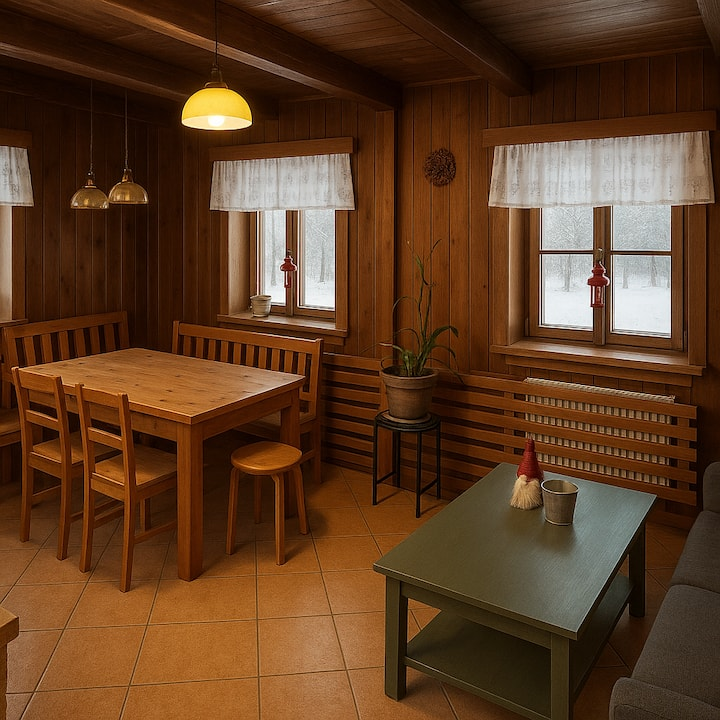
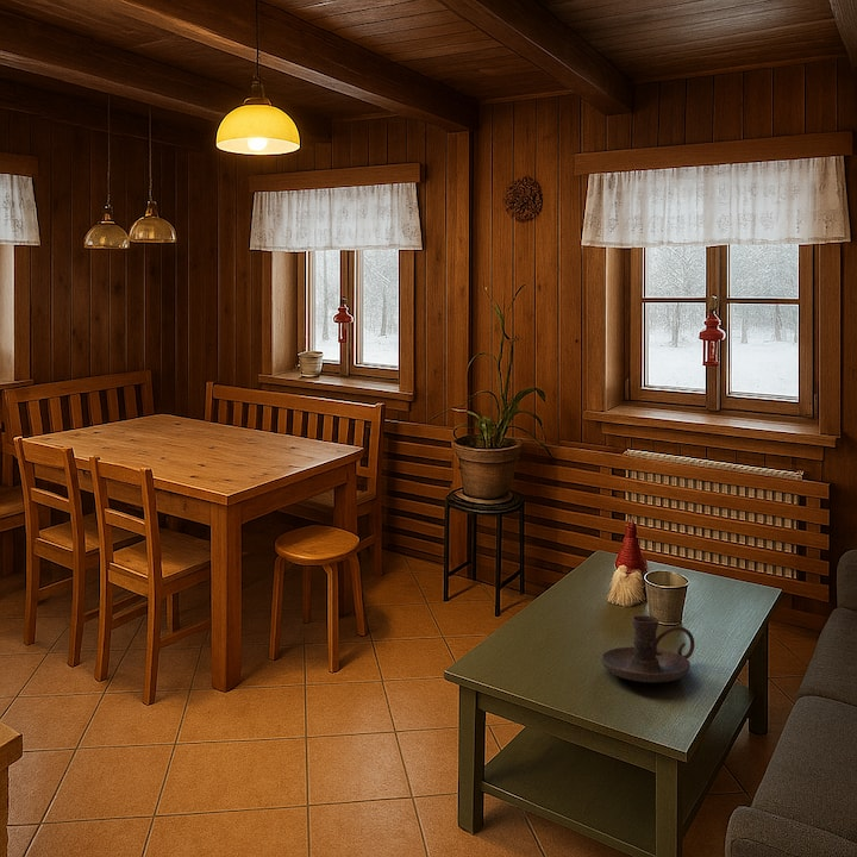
+ candle holder [600,614,696,683]
